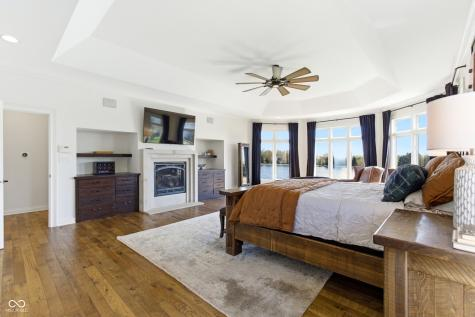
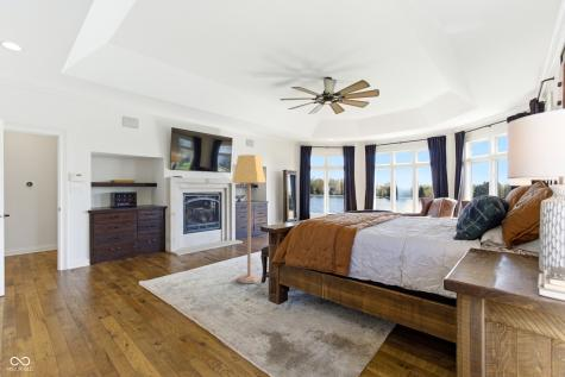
+ lamp [232,153,268,284]
